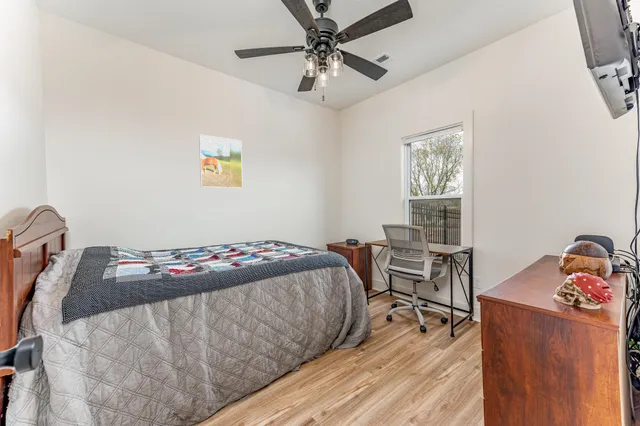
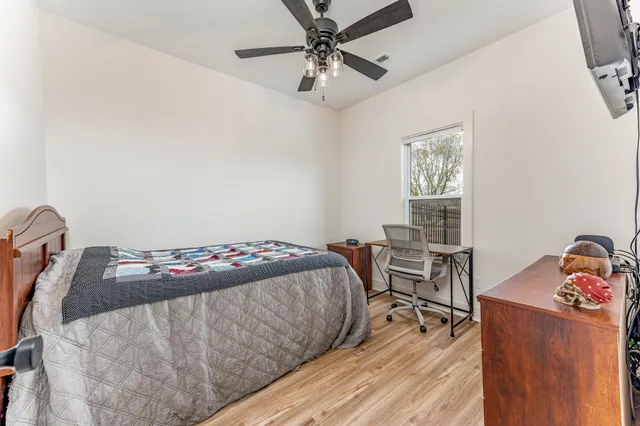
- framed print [198,134,244,189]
